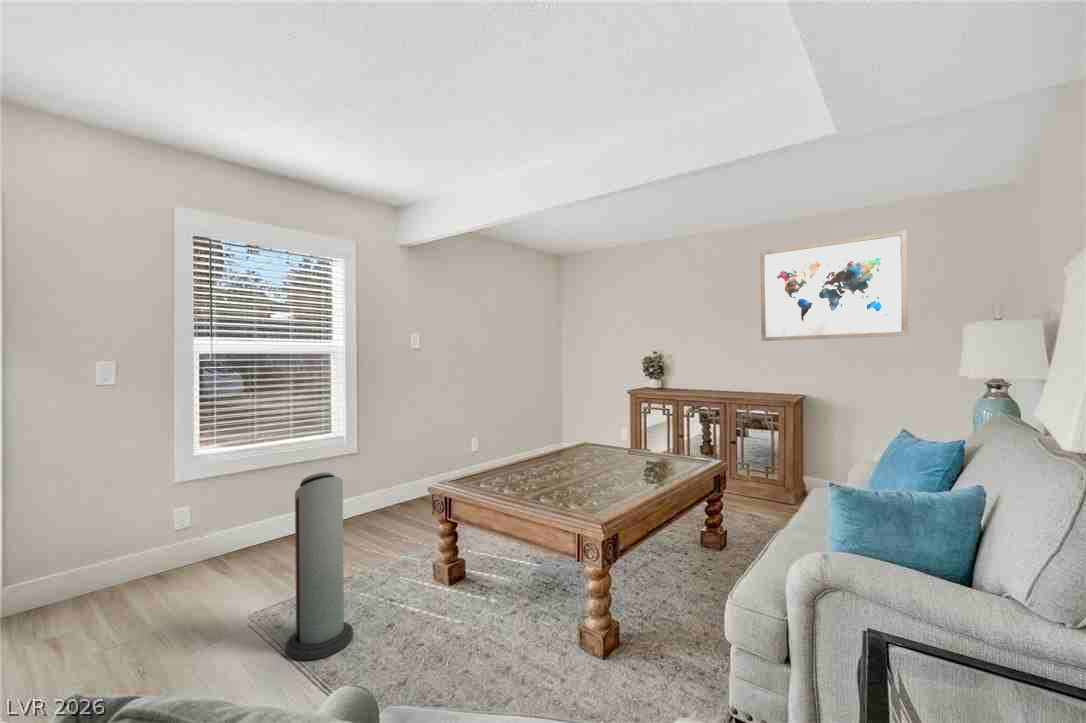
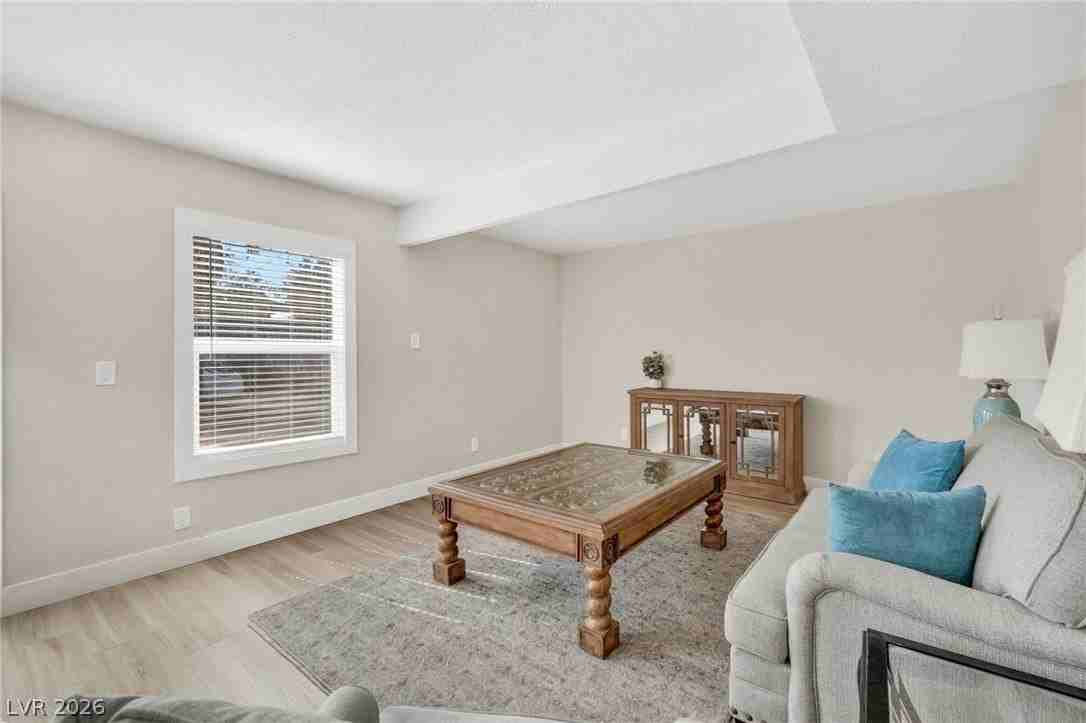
- air purifier [285,471,354,661]
- wall art [759,229,909,342]
